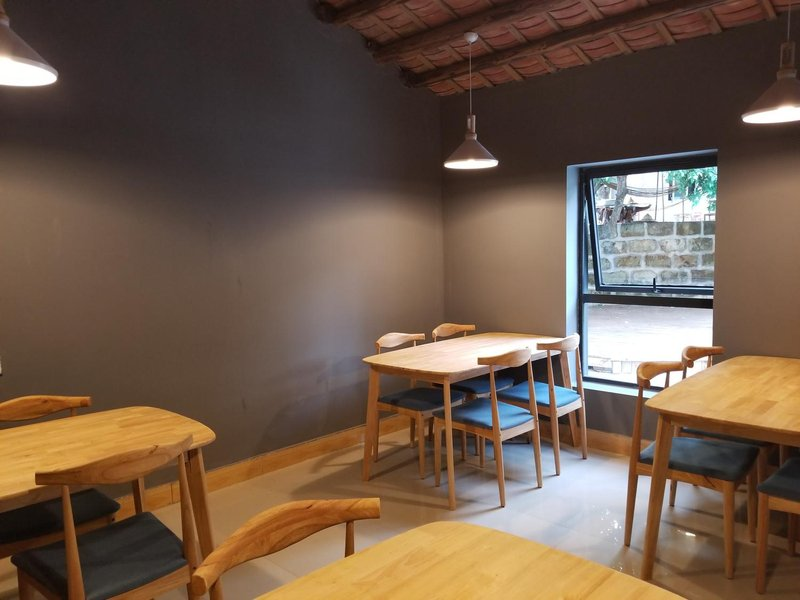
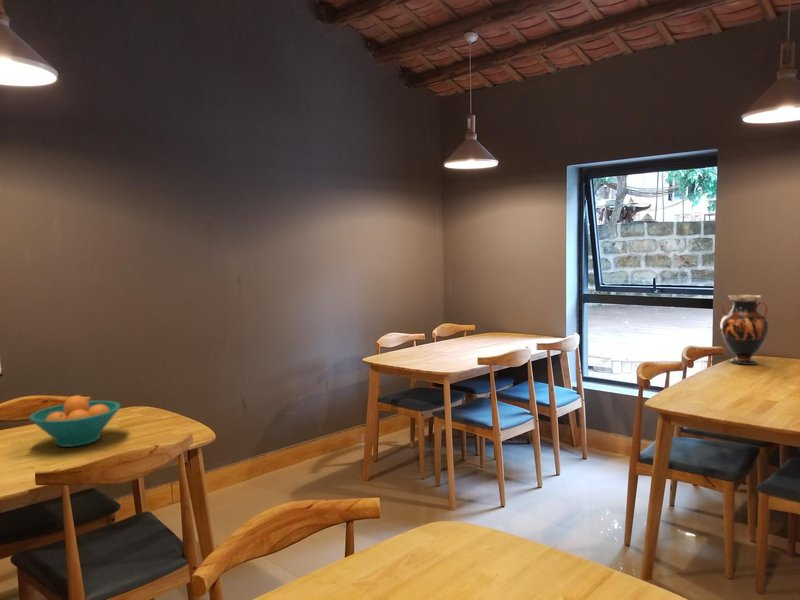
+ fruit bowl [28,394,121,448]
+ vase [719,294,770,366]
